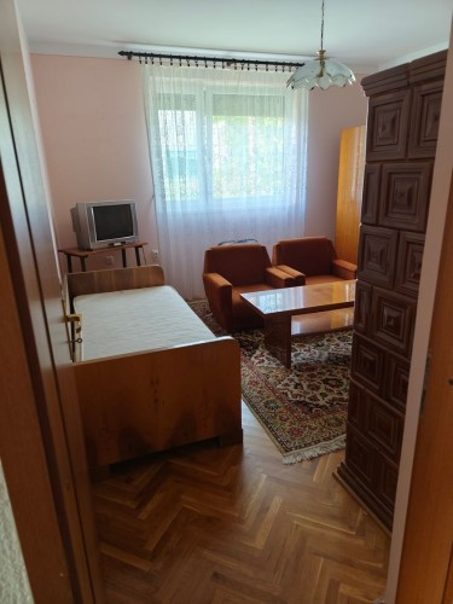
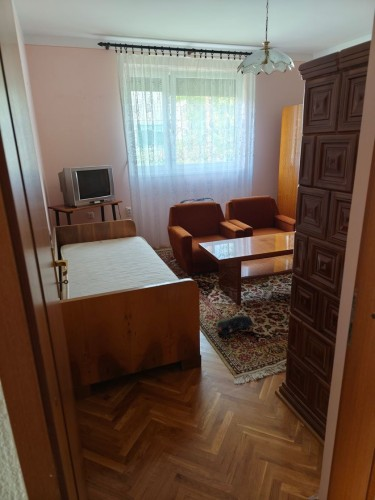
+ shoe [215,314,254,336]
